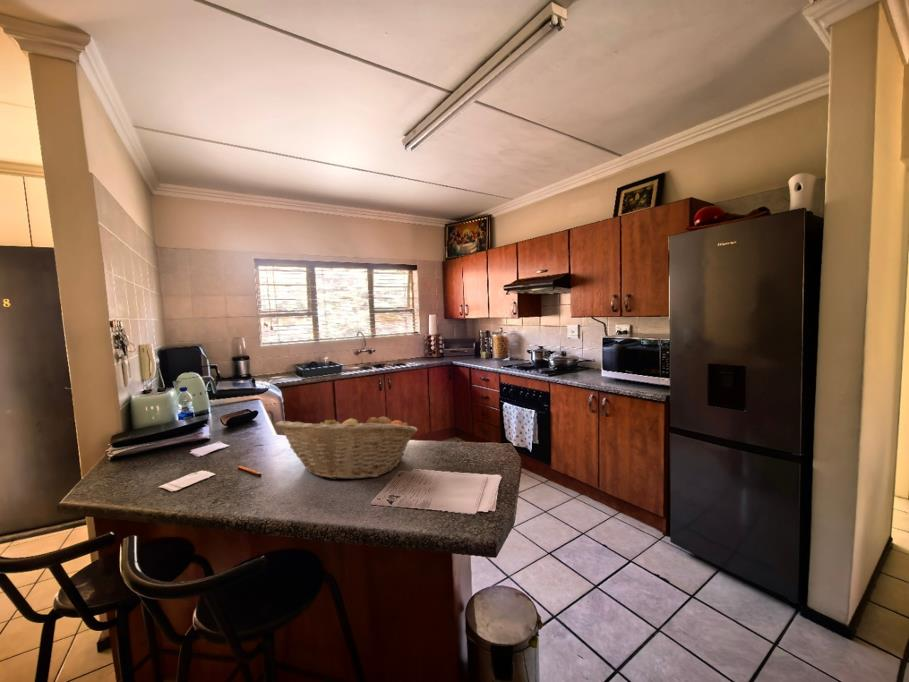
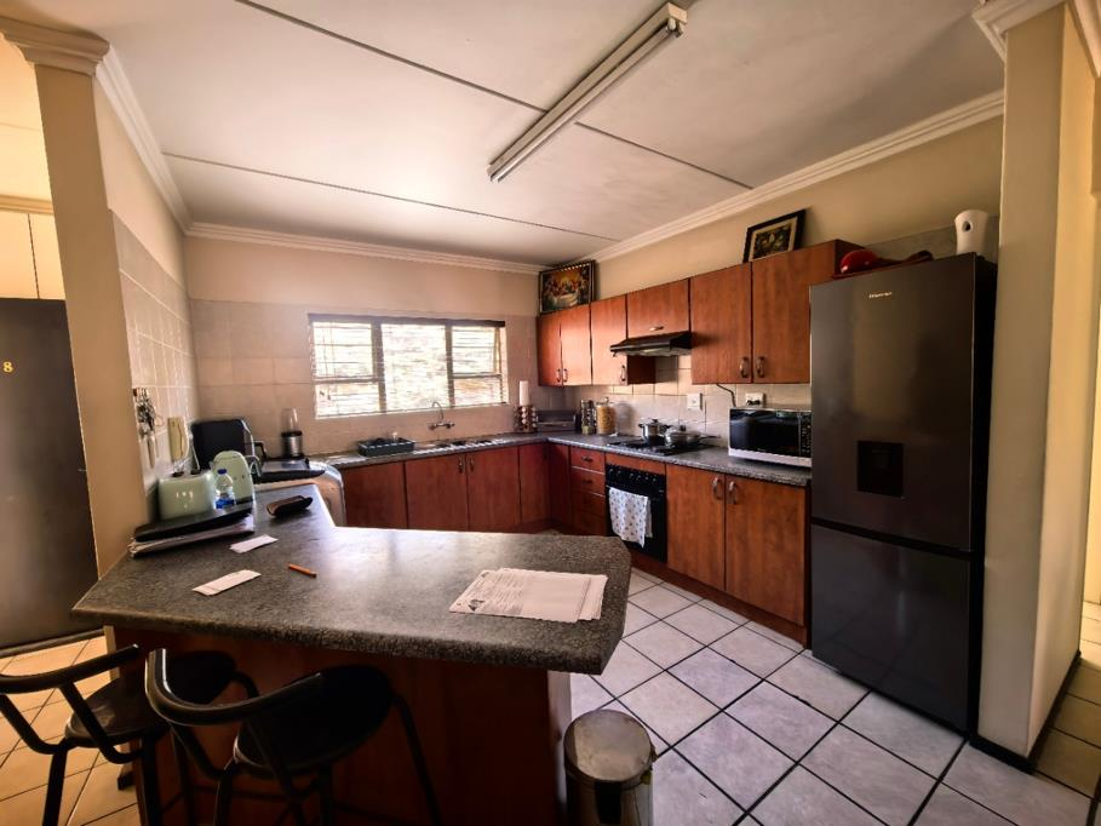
- fruit basket [274,410,419,481]
